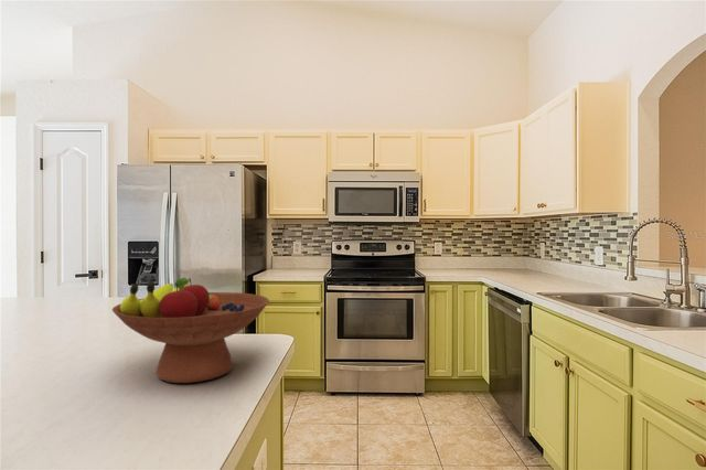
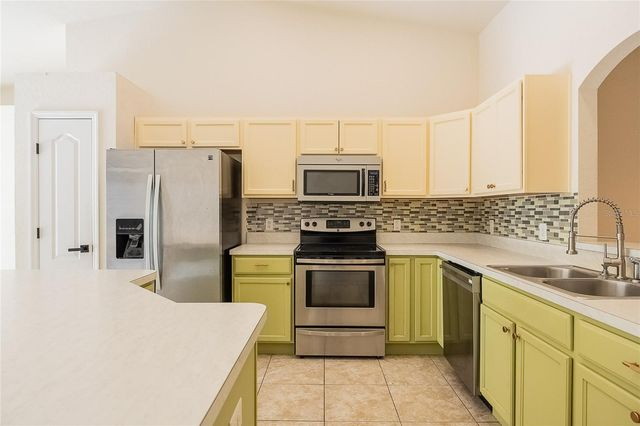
- fruit bowl [111,277,270,384]
